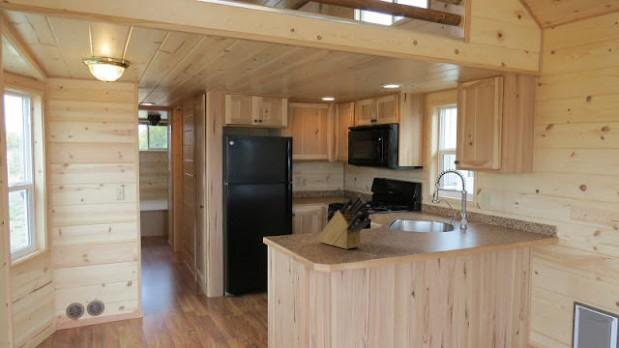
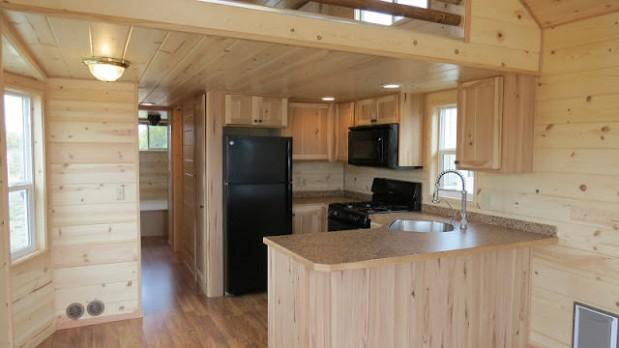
- knife block [316,194,372,250]
